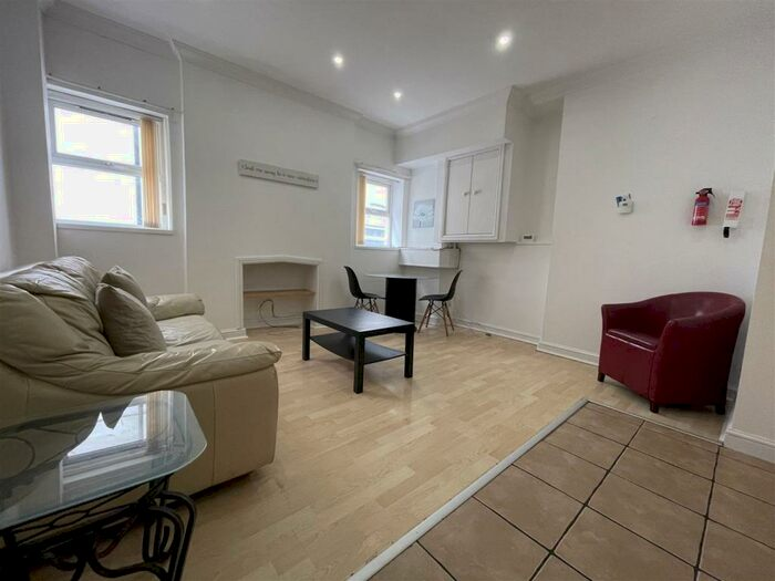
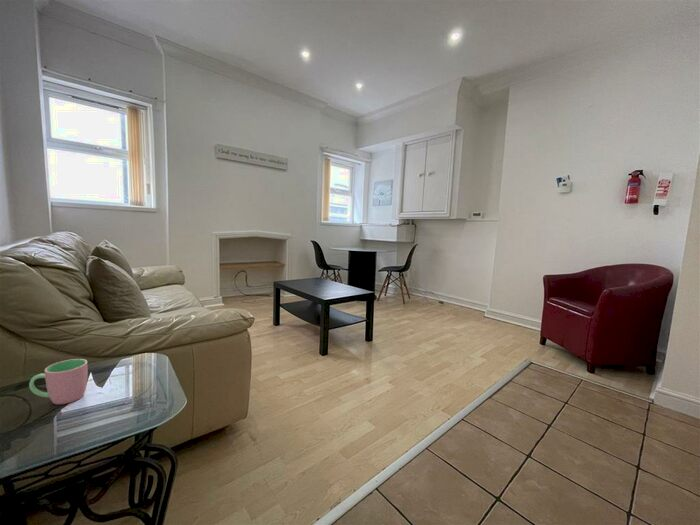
+ cup [28,358,89,405]
